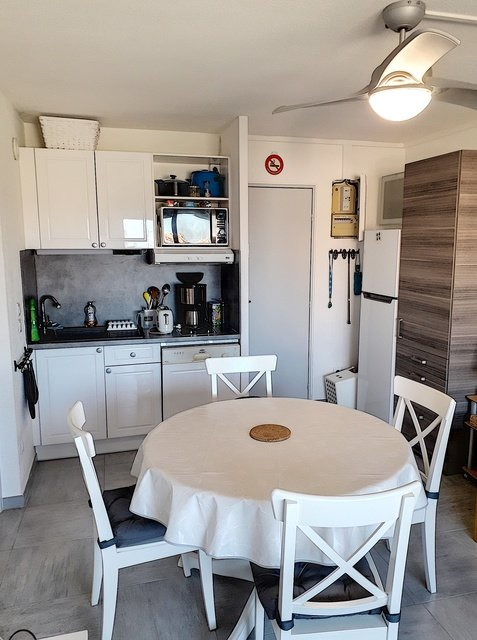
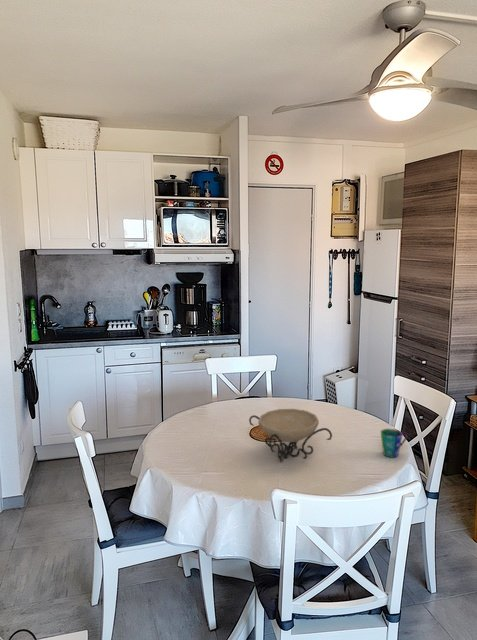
+ cup [380,428,408,458]
+ decorative bowl [248,408,333,463]
